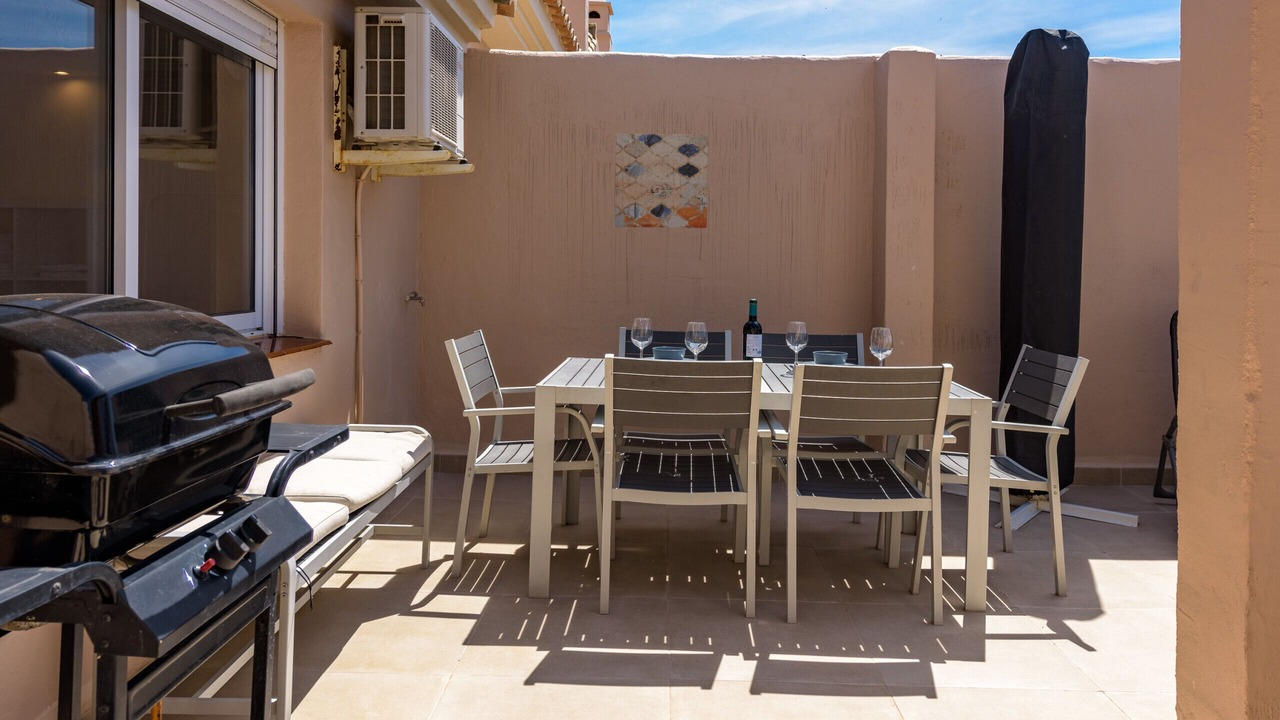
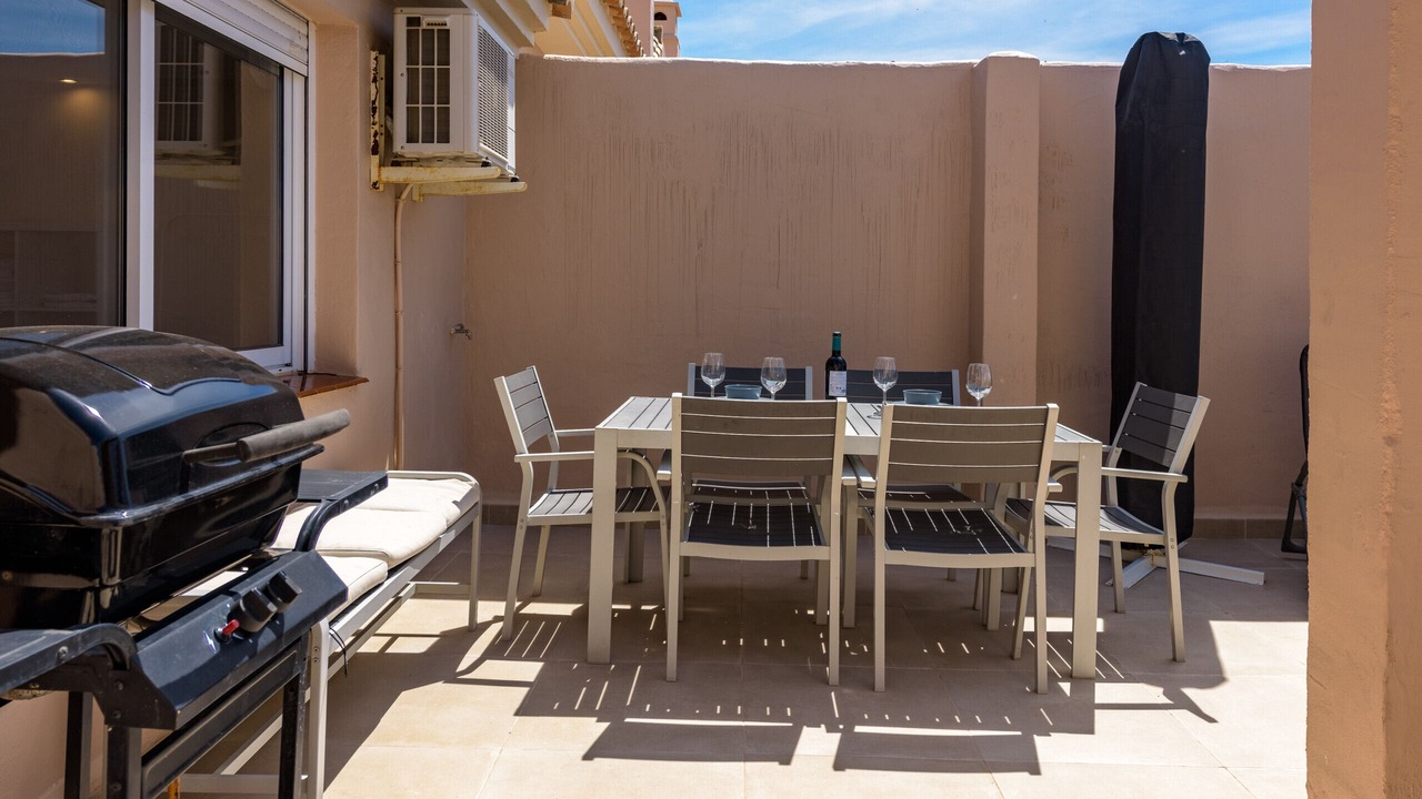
- wall art [614,133,709,229]
